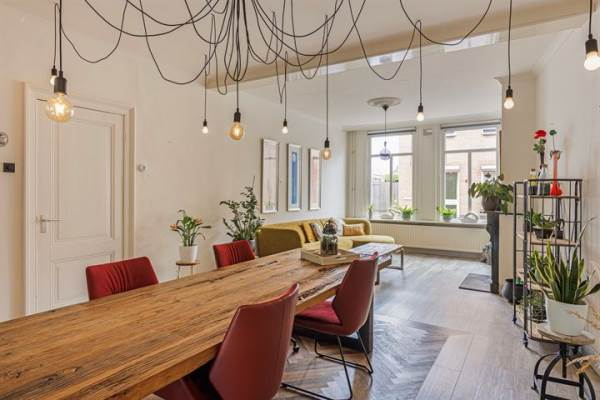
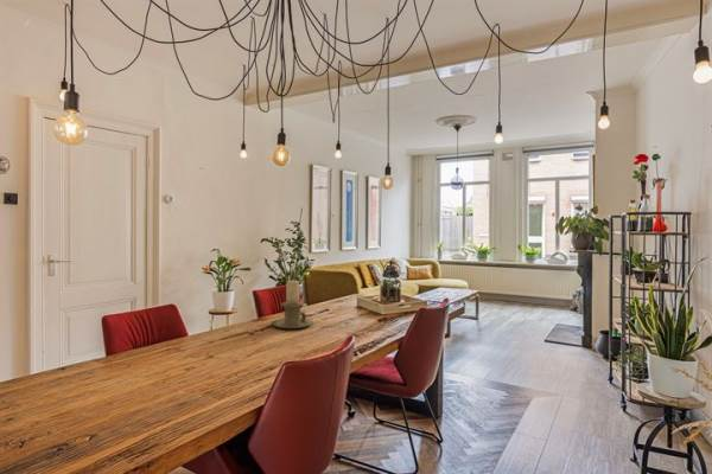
+ candle holder [271,280,314,329]
